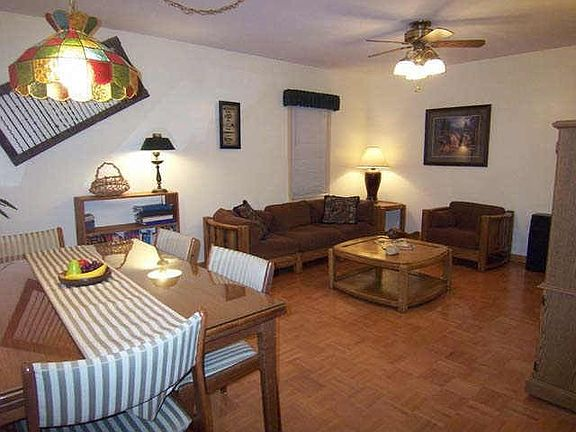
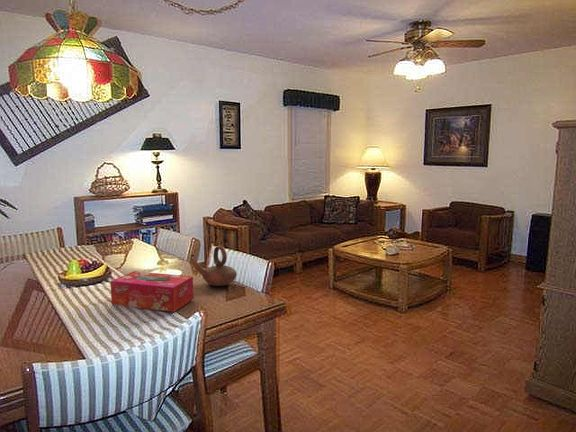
+ tissue box [109,270,195,313]
+ teapot [190,244,238,287]
